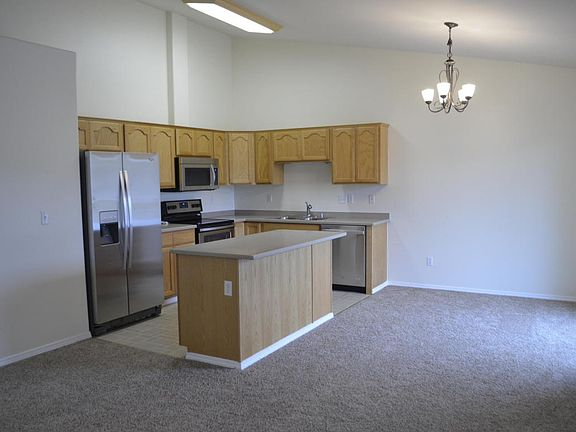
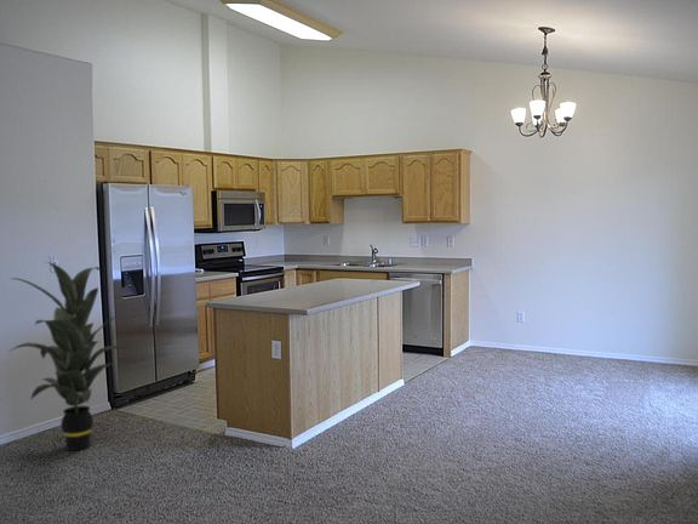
+ indoor plant [10,261,136,452]
